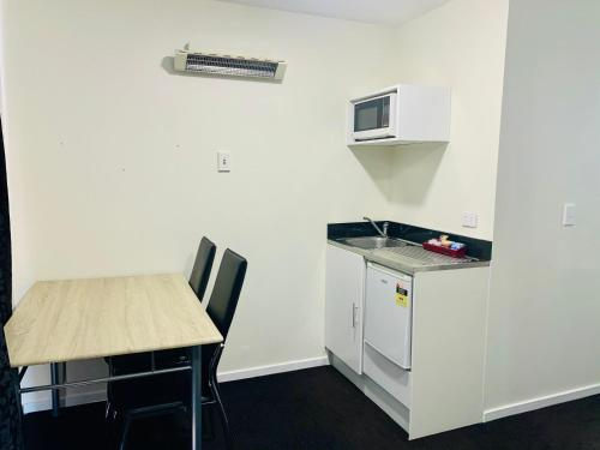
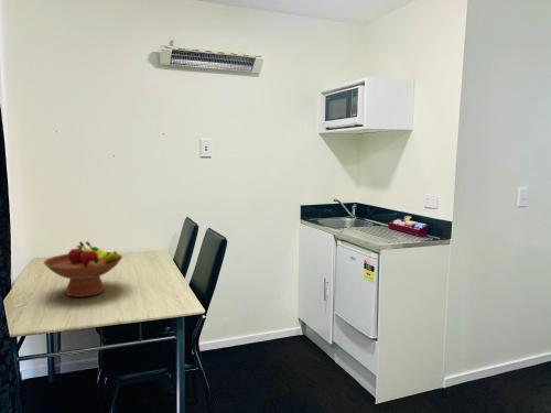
+ fruit bowl [43,240,123,298]
